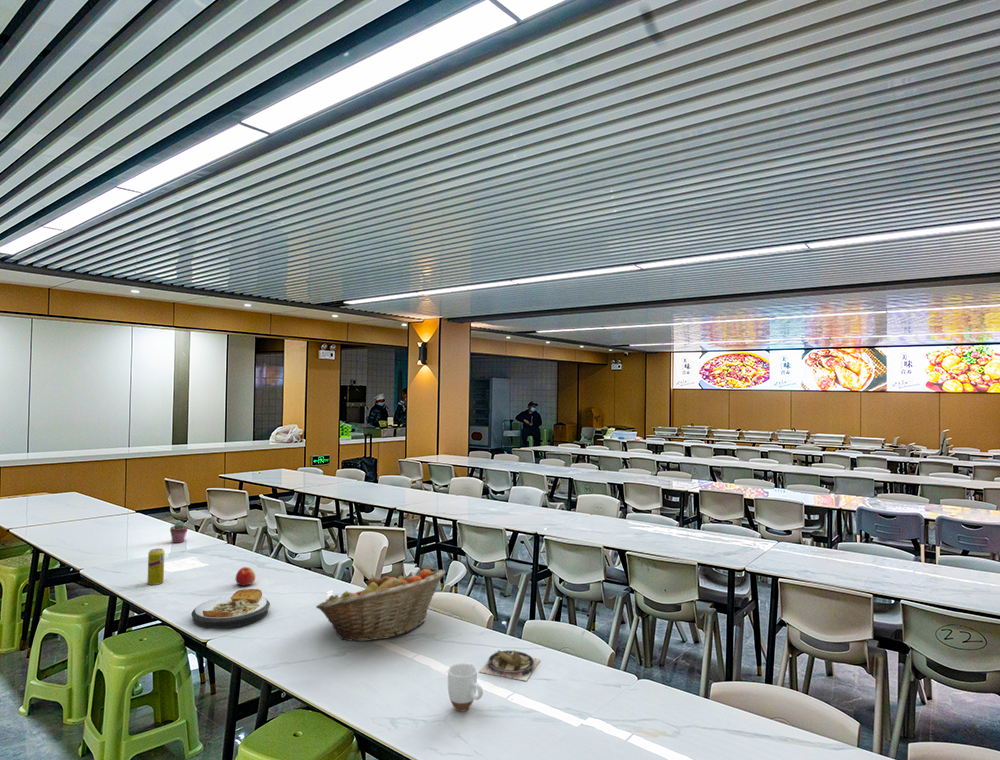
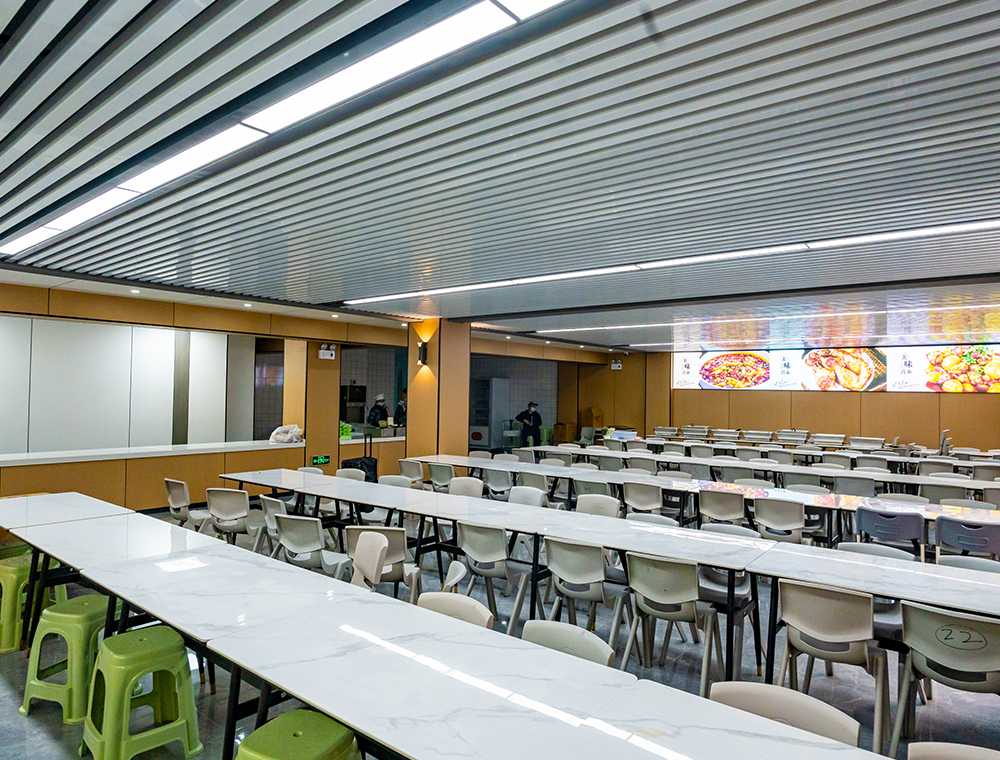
- plate [478,649,541,682]
- fruit basket [315,568,446,642]
- beverage can [146,548,165,586]
- mug [447,662,484,712]
- plate [190,588,271,630]
- potted succulent [169,520,189,544]
- apple [235,566,256,587]
